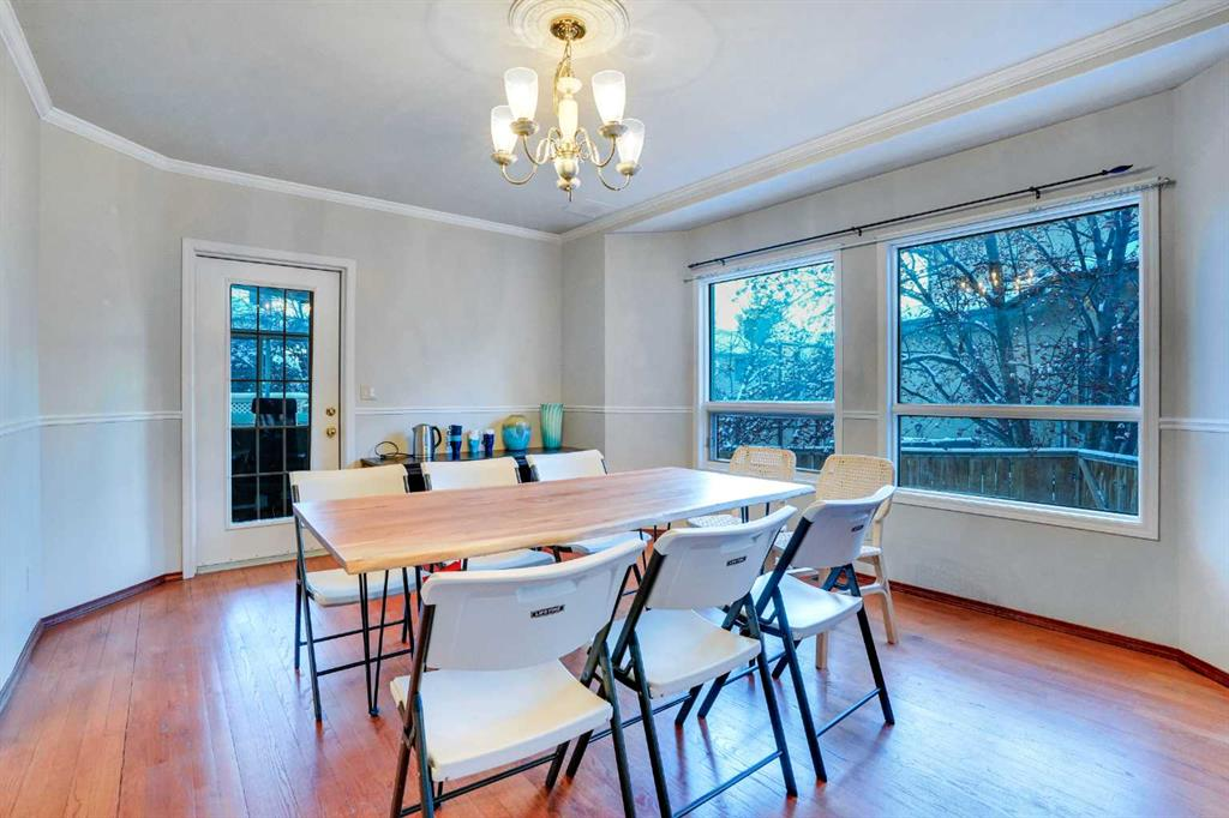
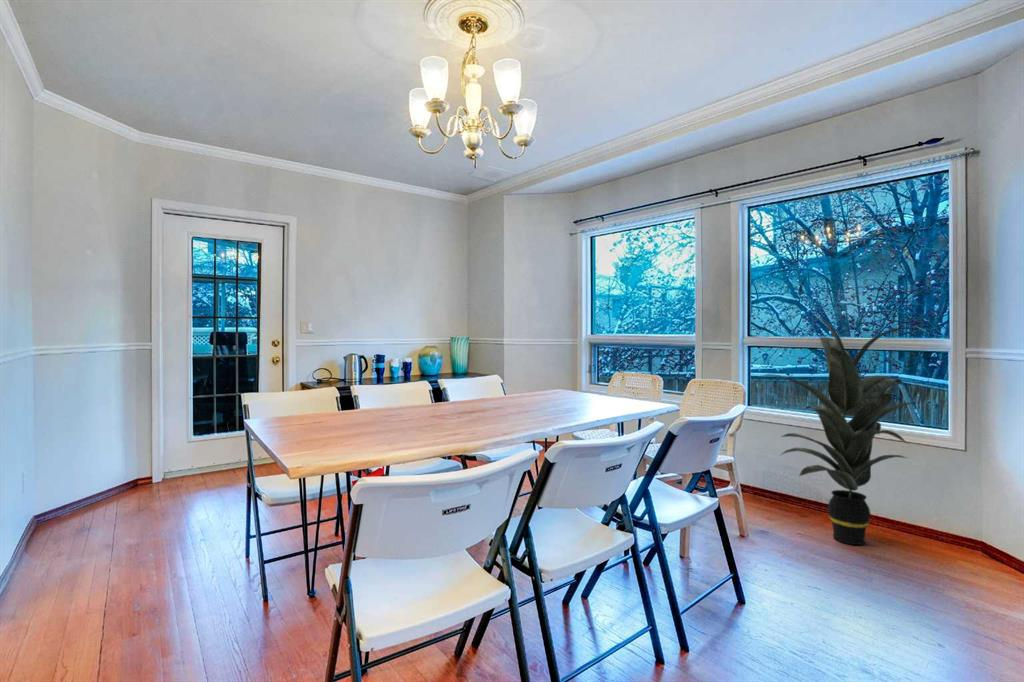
+ indoor plant [757,317,923,546]
